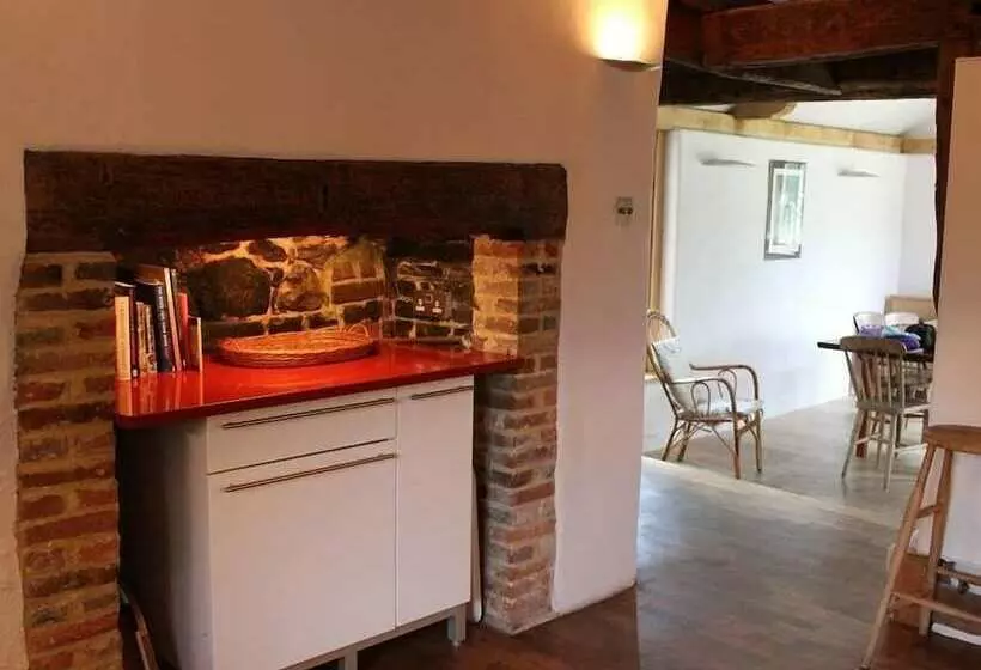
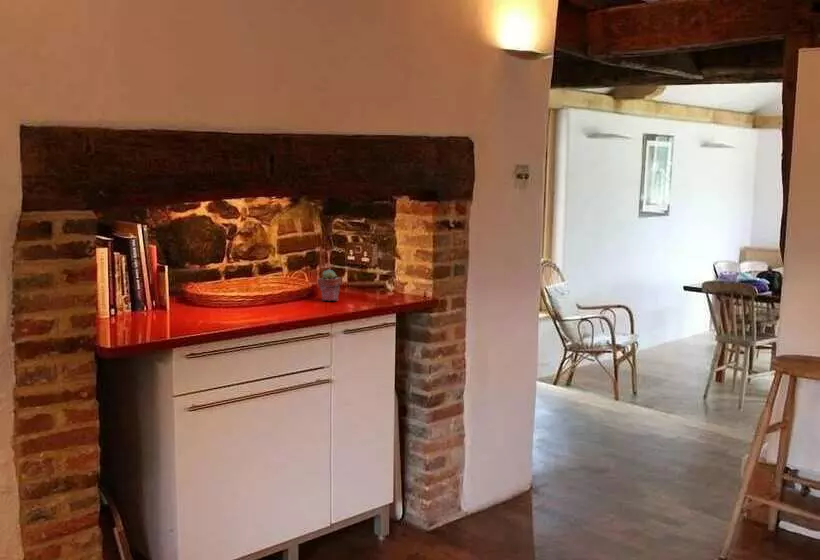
+ potted succulent [317,268,343,302]
